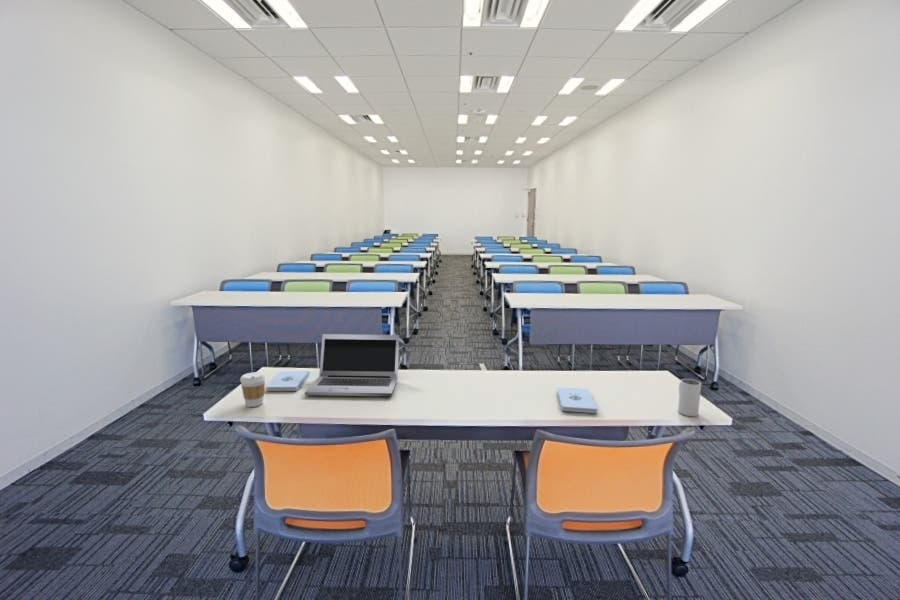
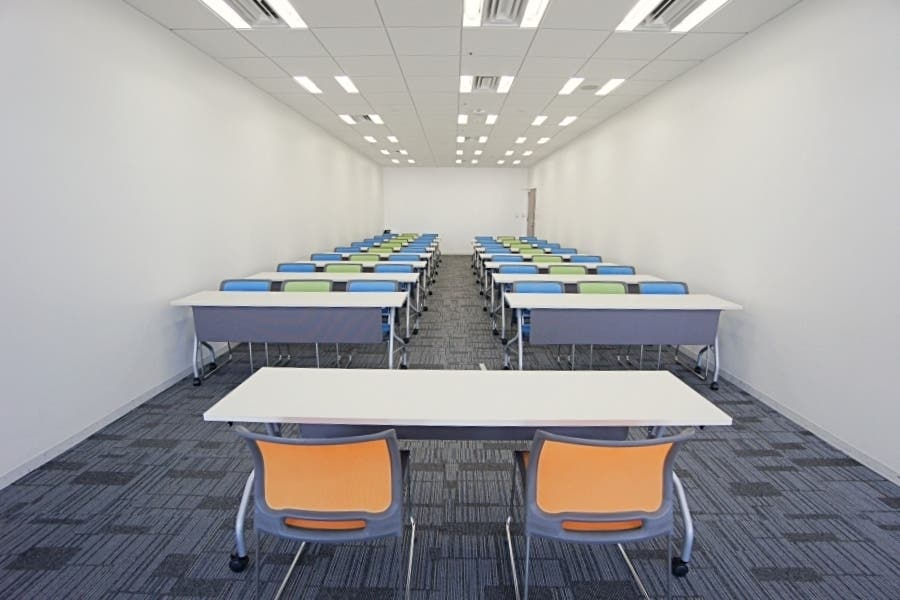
- coffee cup [239,371,266,408]
- mug [677,378,702,417]
- notepad [265,370,310,392]
- laptop [304,333,400,397]
- notepad [556,386,598,414]
